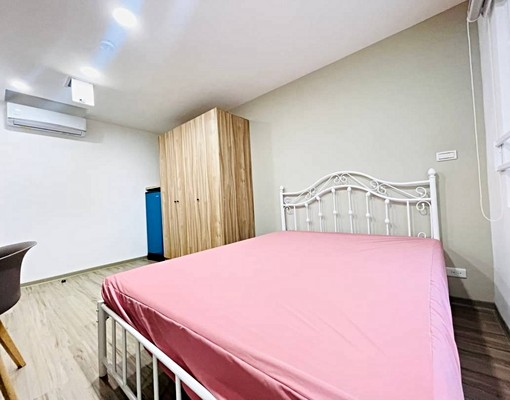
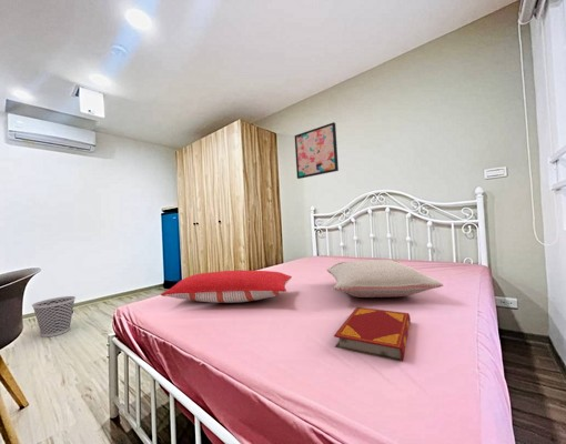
+ wastebasket [31,295,77,339]
+ pillow [325,259,444,299]
+ pillow [160,270,293,304]
+ wall art [294,121,340,180]
+ hardback book [333,306,412,363]
